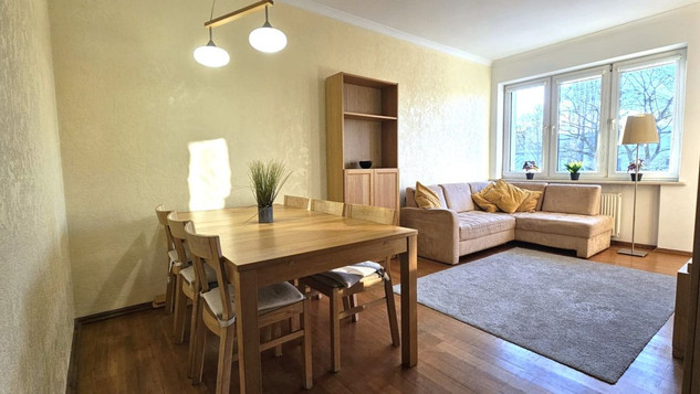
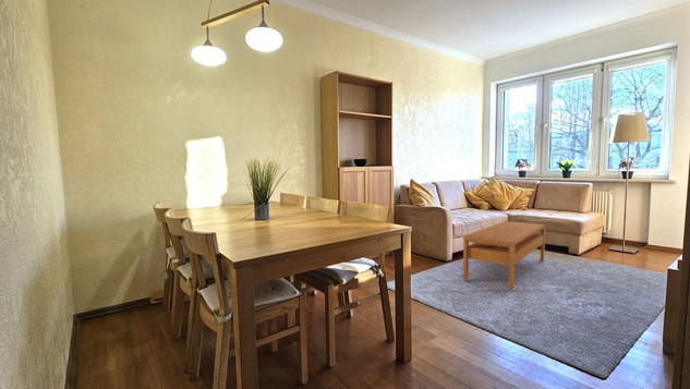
+ coffee table [462,220,546,291]
